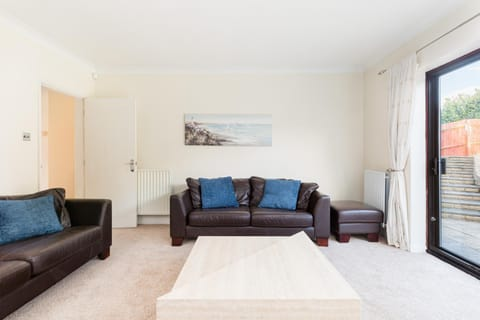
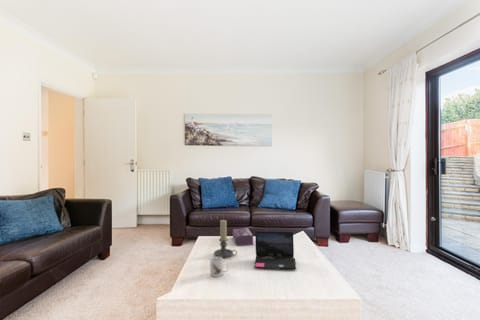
+ tissue box [232,227,254,247]
+ mug [209,256,230,278]
+ laptop [253,231,297,271]
+ candle holder [213,219,238,258]
